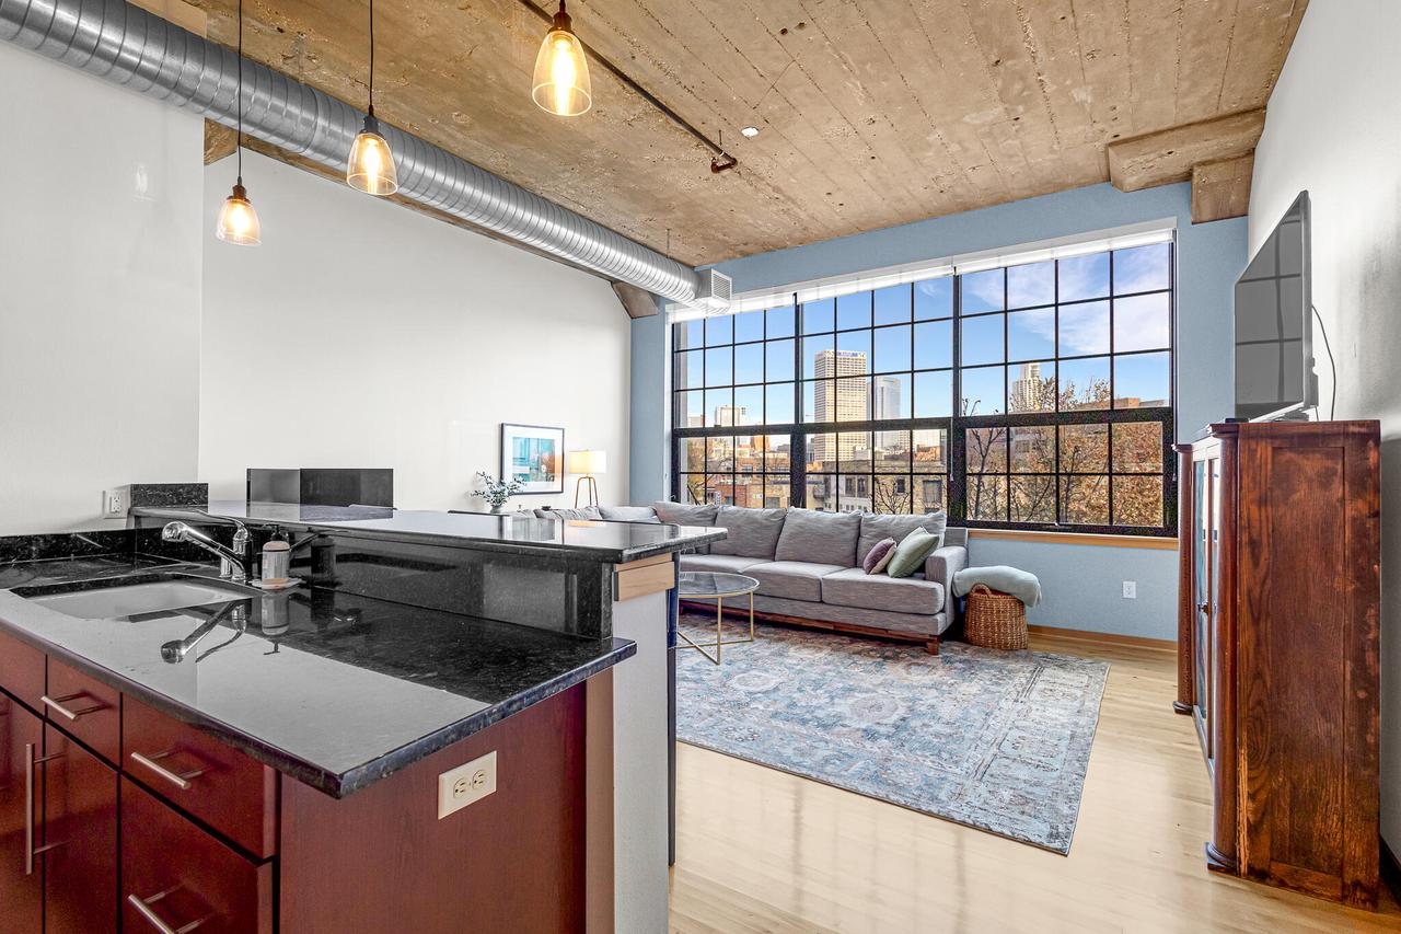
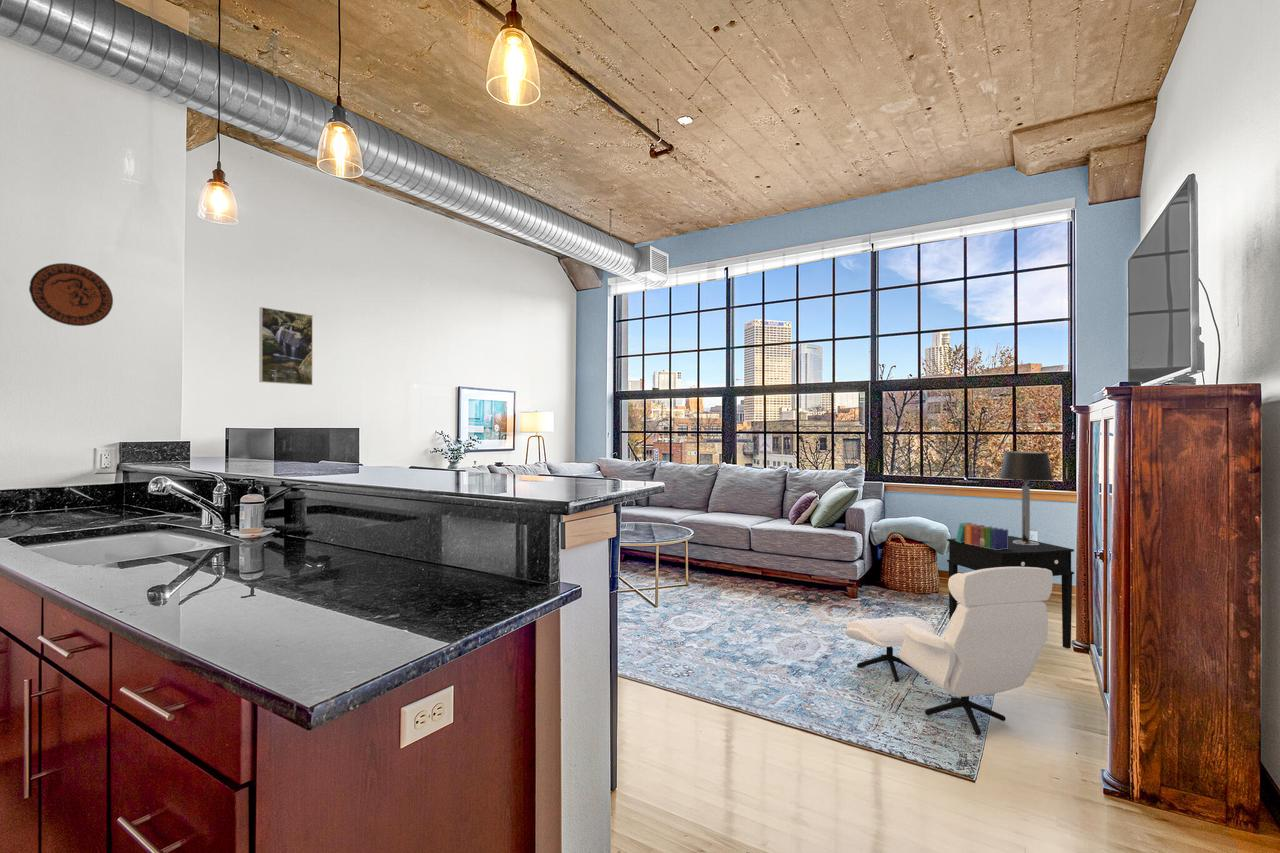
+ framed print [258,306,314,386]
+ armchair [844,567,1054,736]
+ book [955,521,1009,550]
+ side table [946,535,1075,650]
+ decorative plate [28,262,114,327]
+ table lamp [998,450,1055,545]
